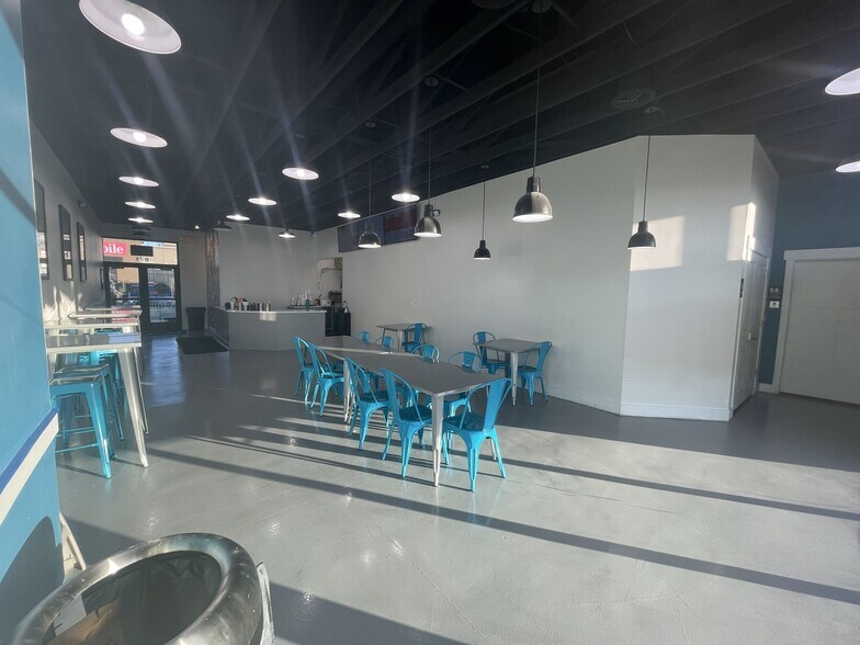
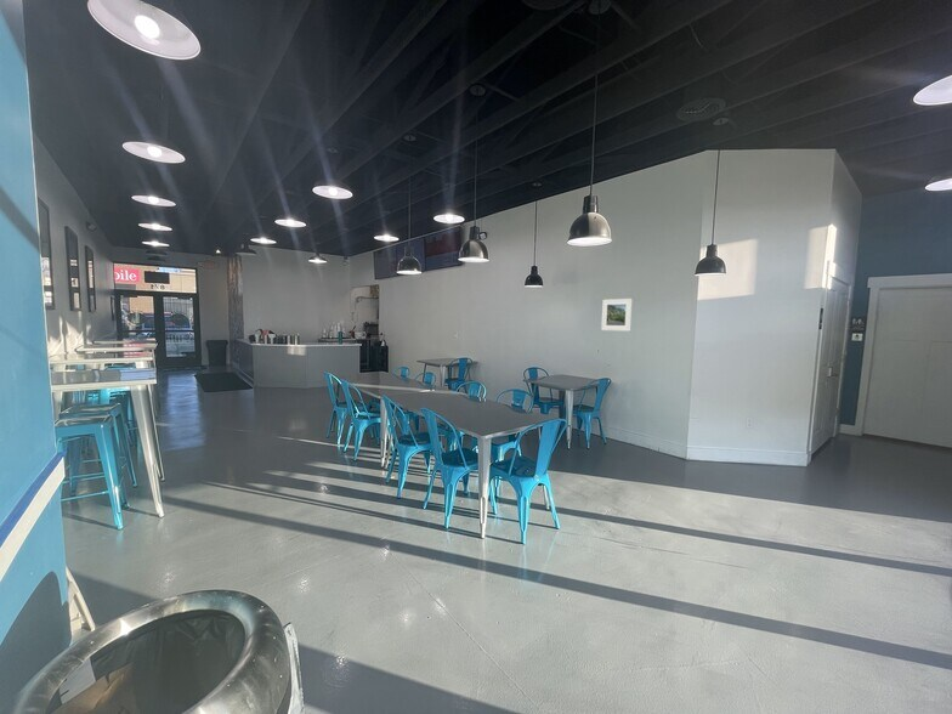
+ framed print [600,298,633,333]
